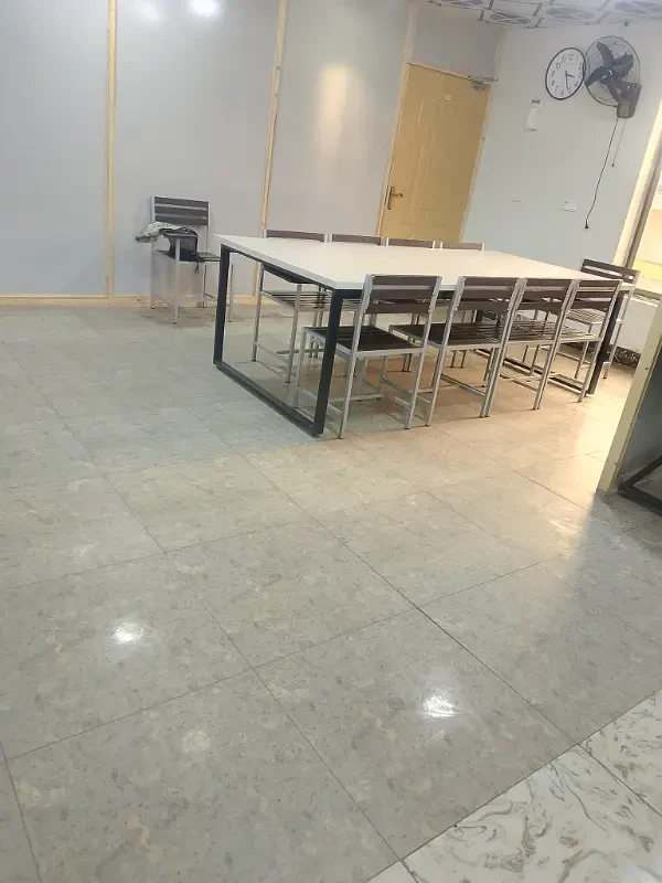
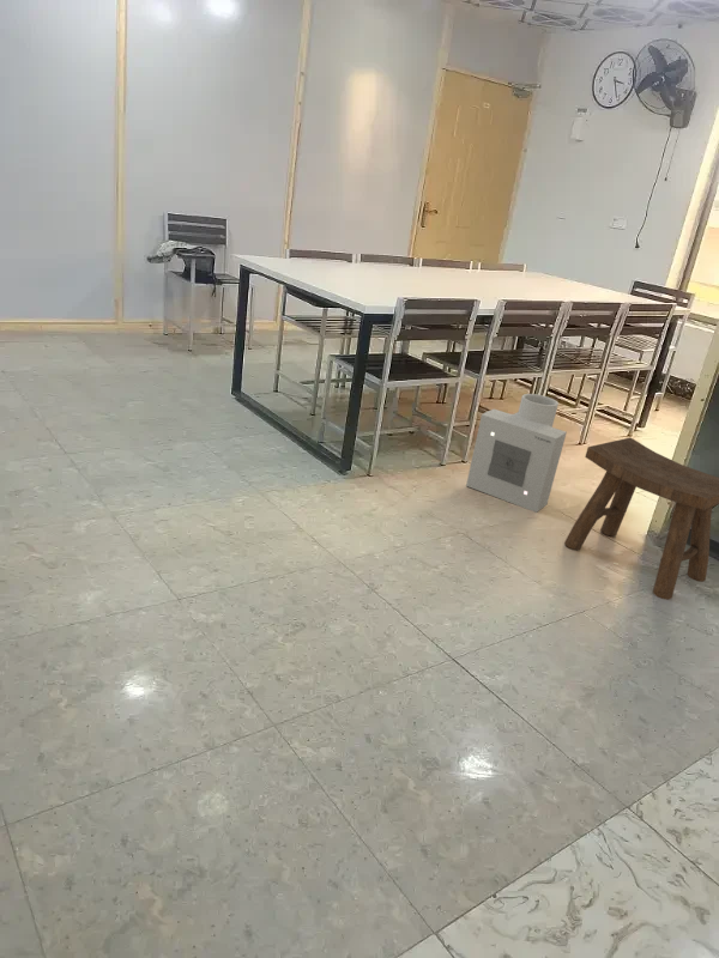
+ air purifier [465,393,568,514]
+ stool [563,436,719,601]
